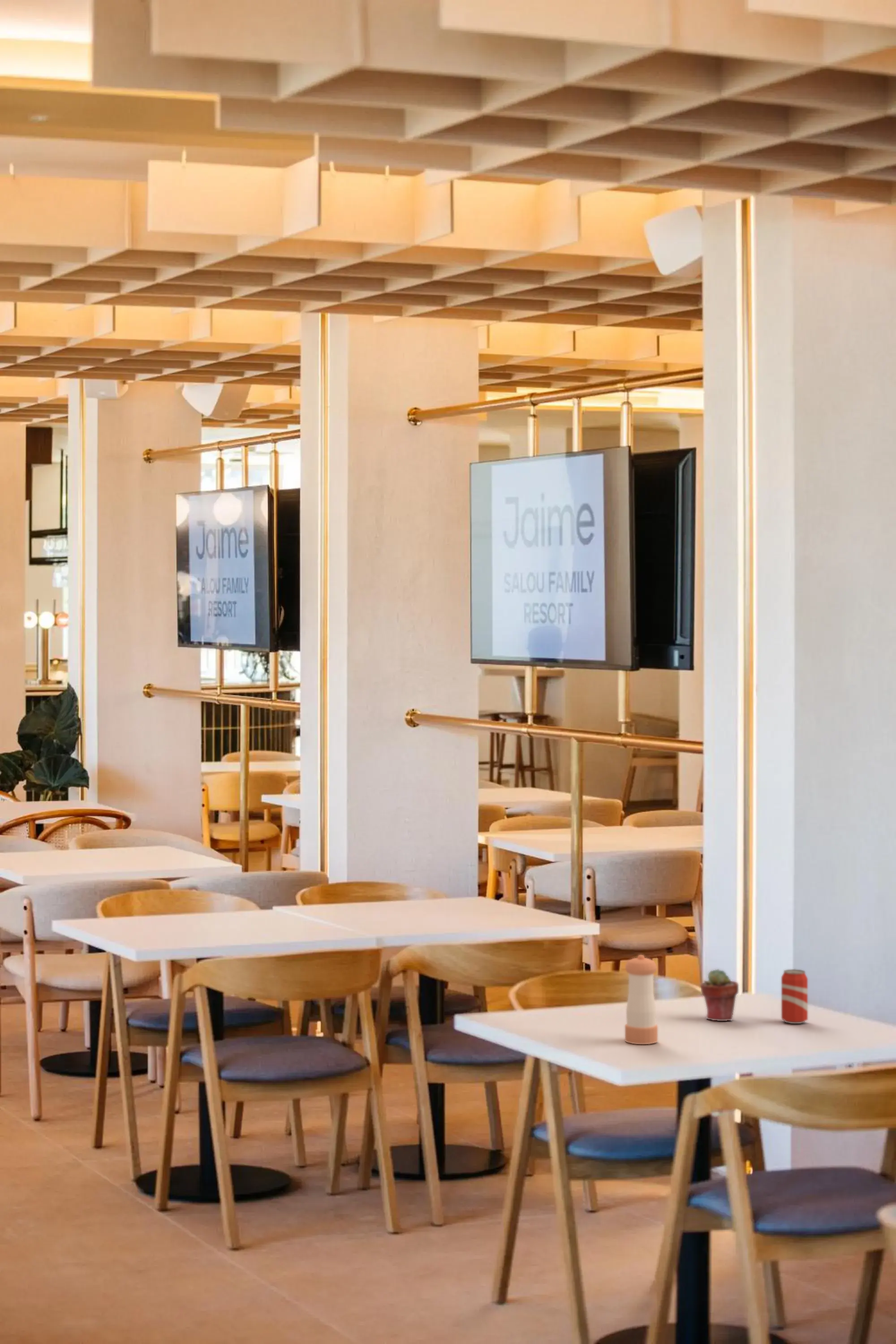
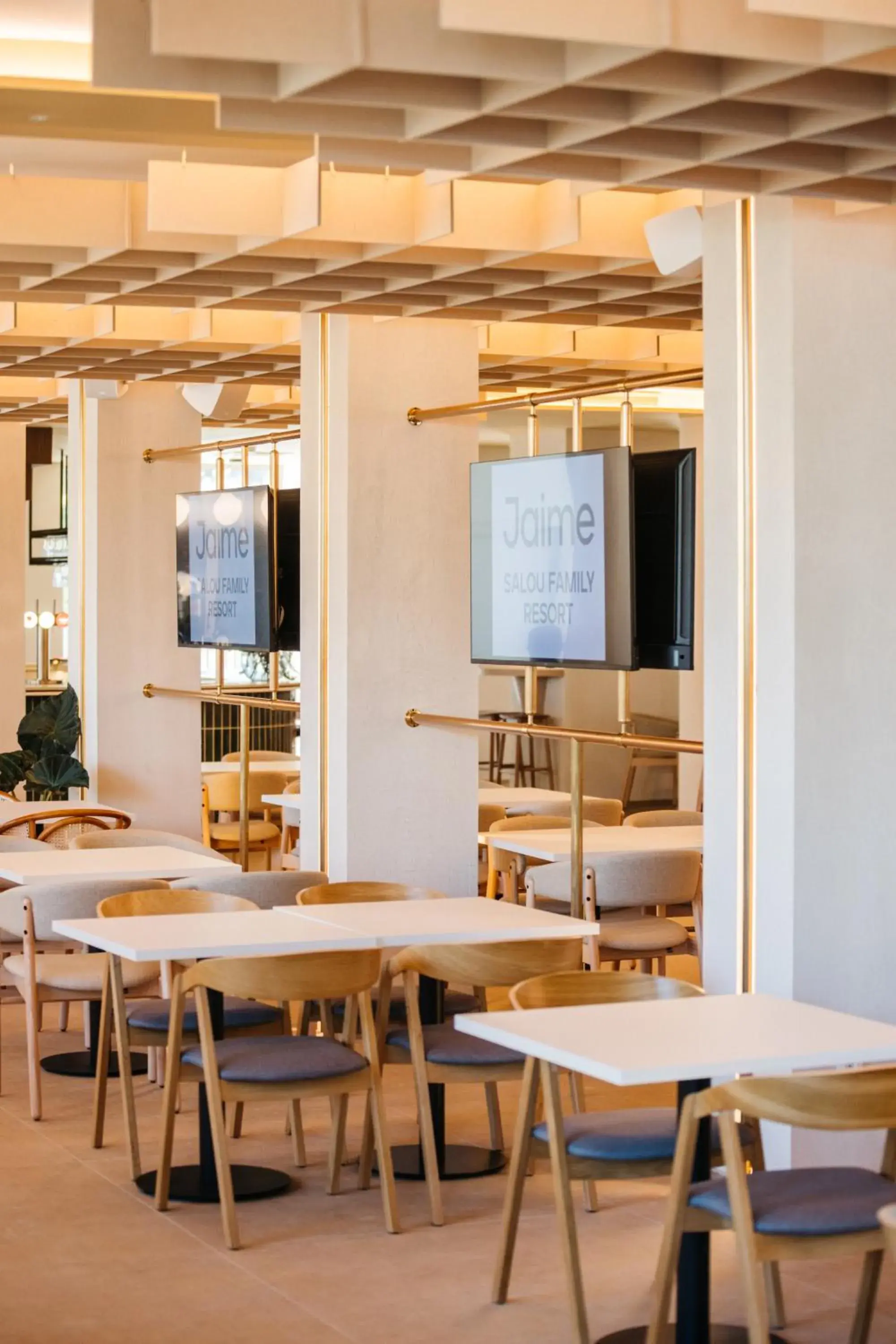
- potted succulent [700,968,739,1021]
- pepper shaker [625,954,658,1045]
- beverage can [781,969,808,1024]
